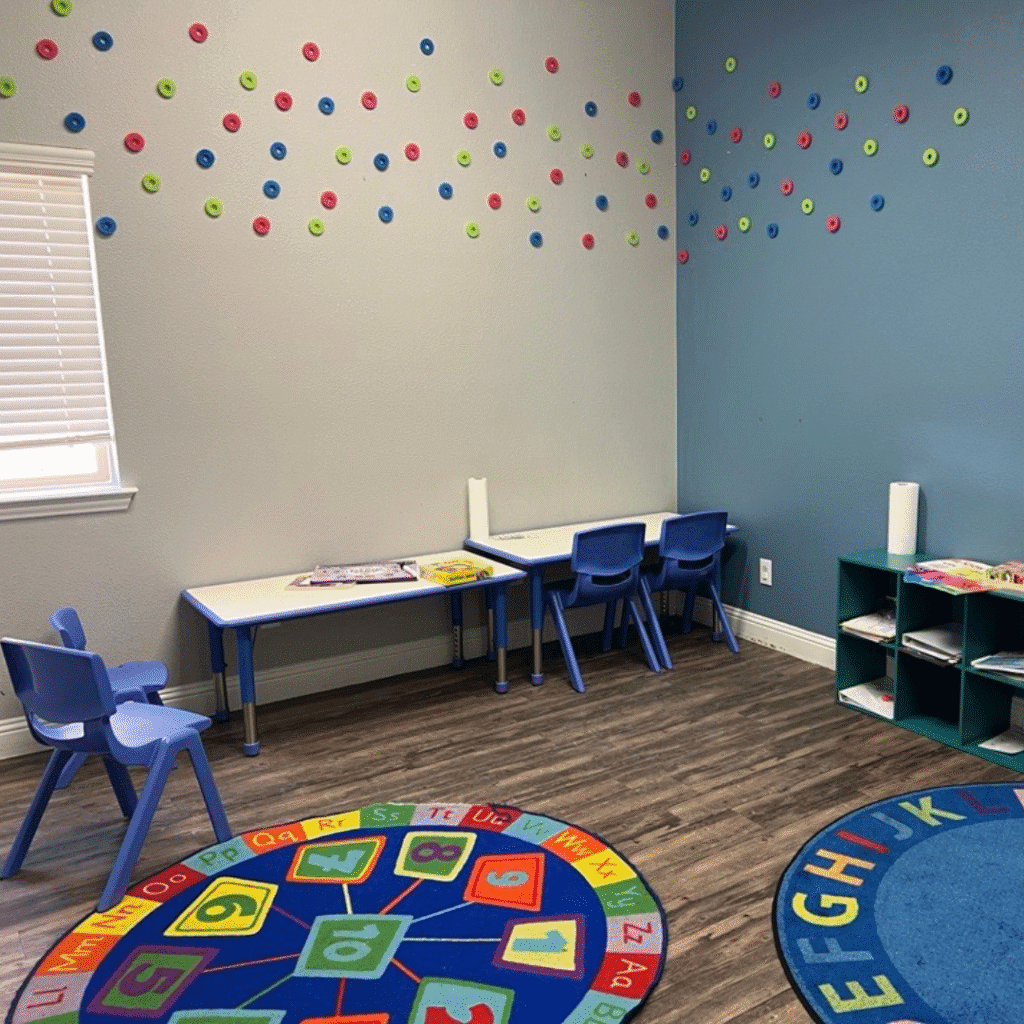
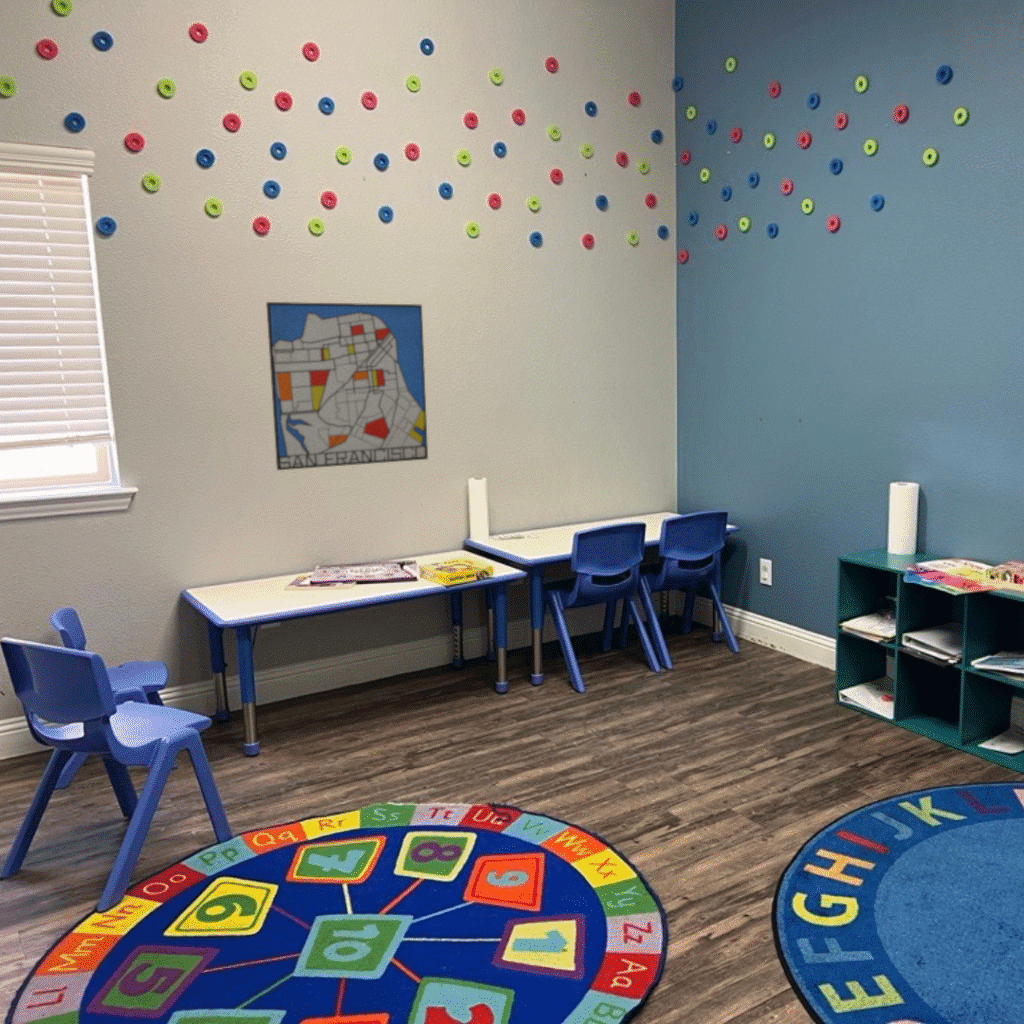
+ wall art [265,301,429,471]
